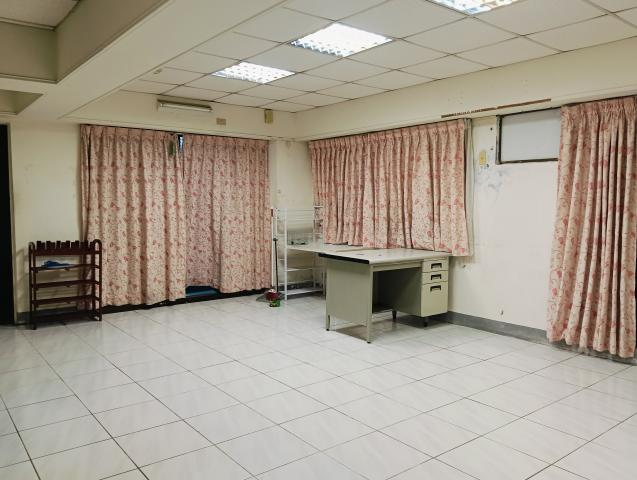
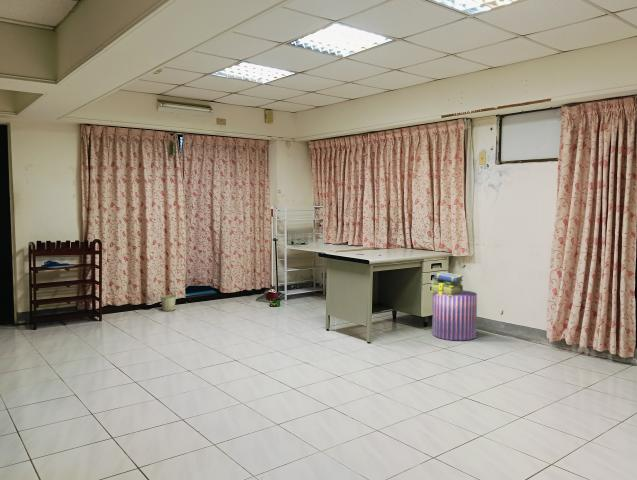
+ pouf [431,289,478,341]
+ stack of books [429,271,464,296]
+ bucket [159,287,177,312]
